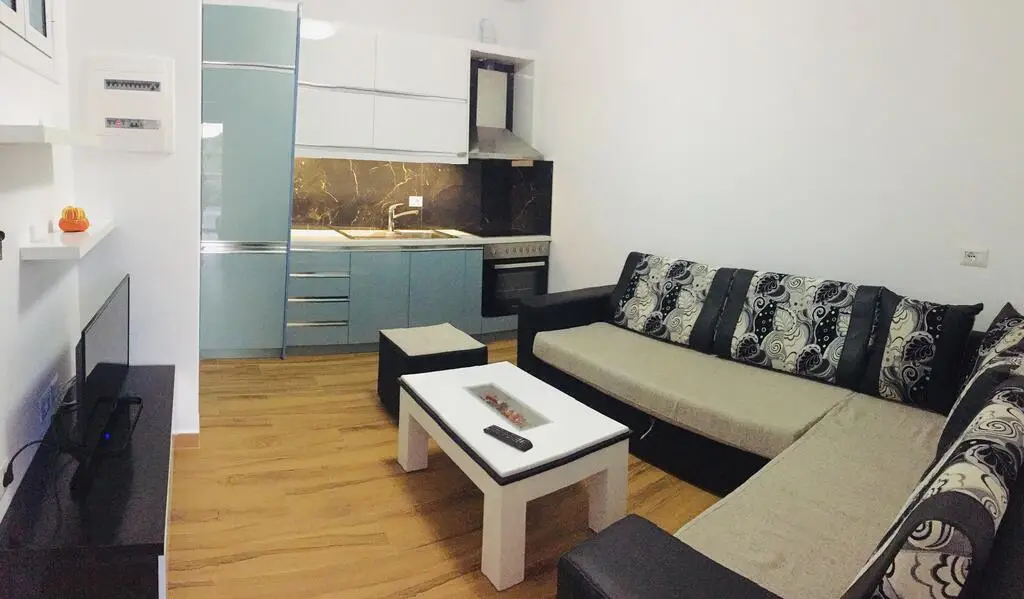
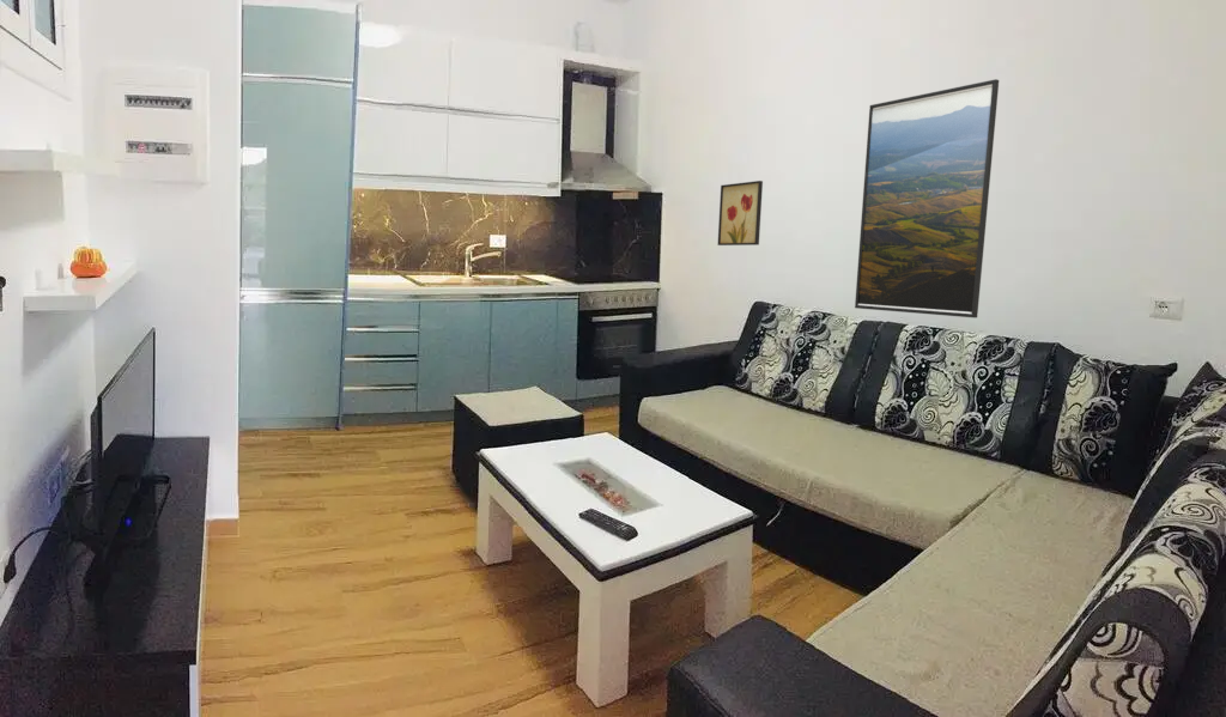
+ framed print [854,78,1000,318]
+ wall art [717,180,764,247]
